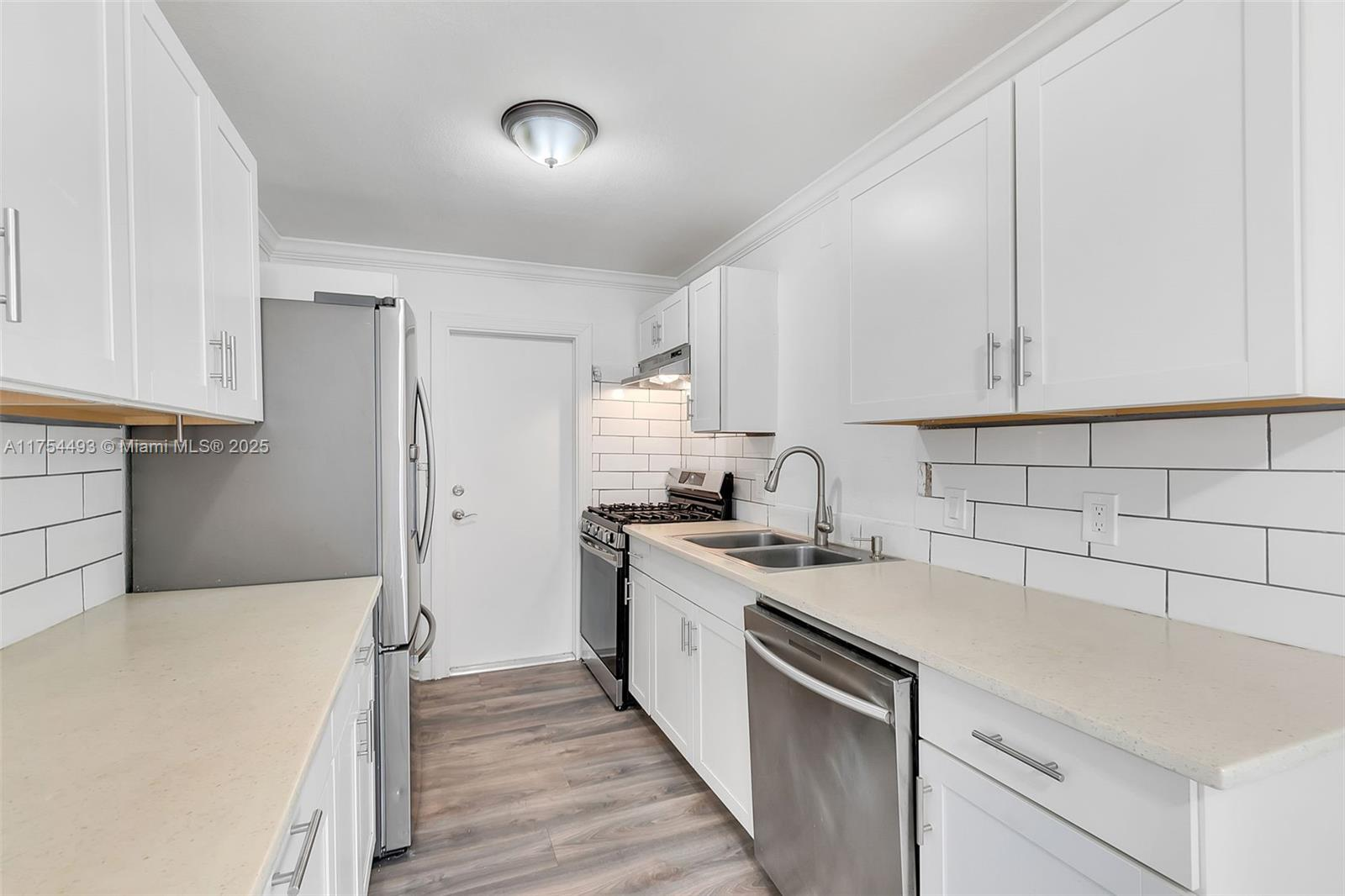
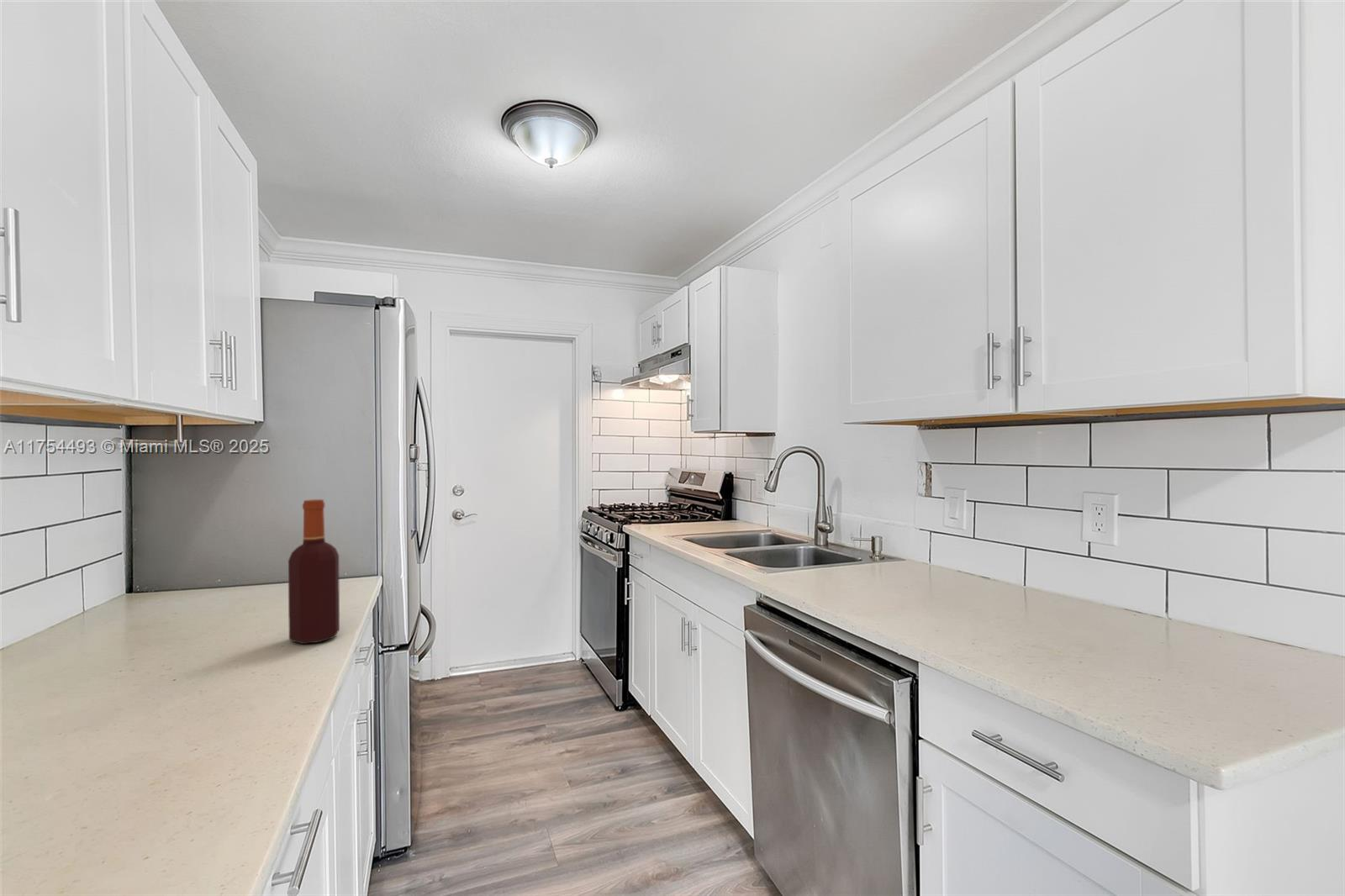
+ bottle [287,498,340,645]
